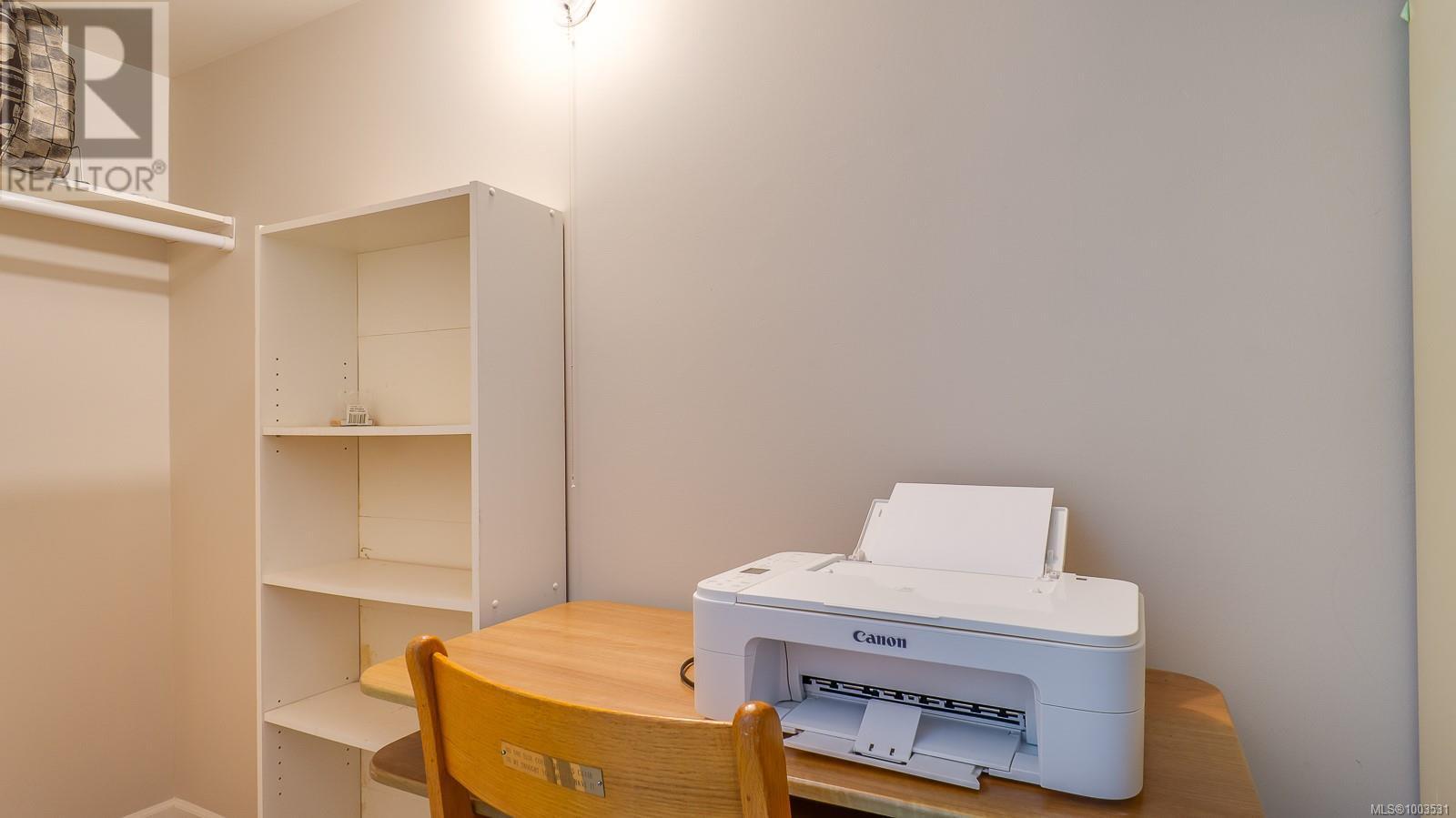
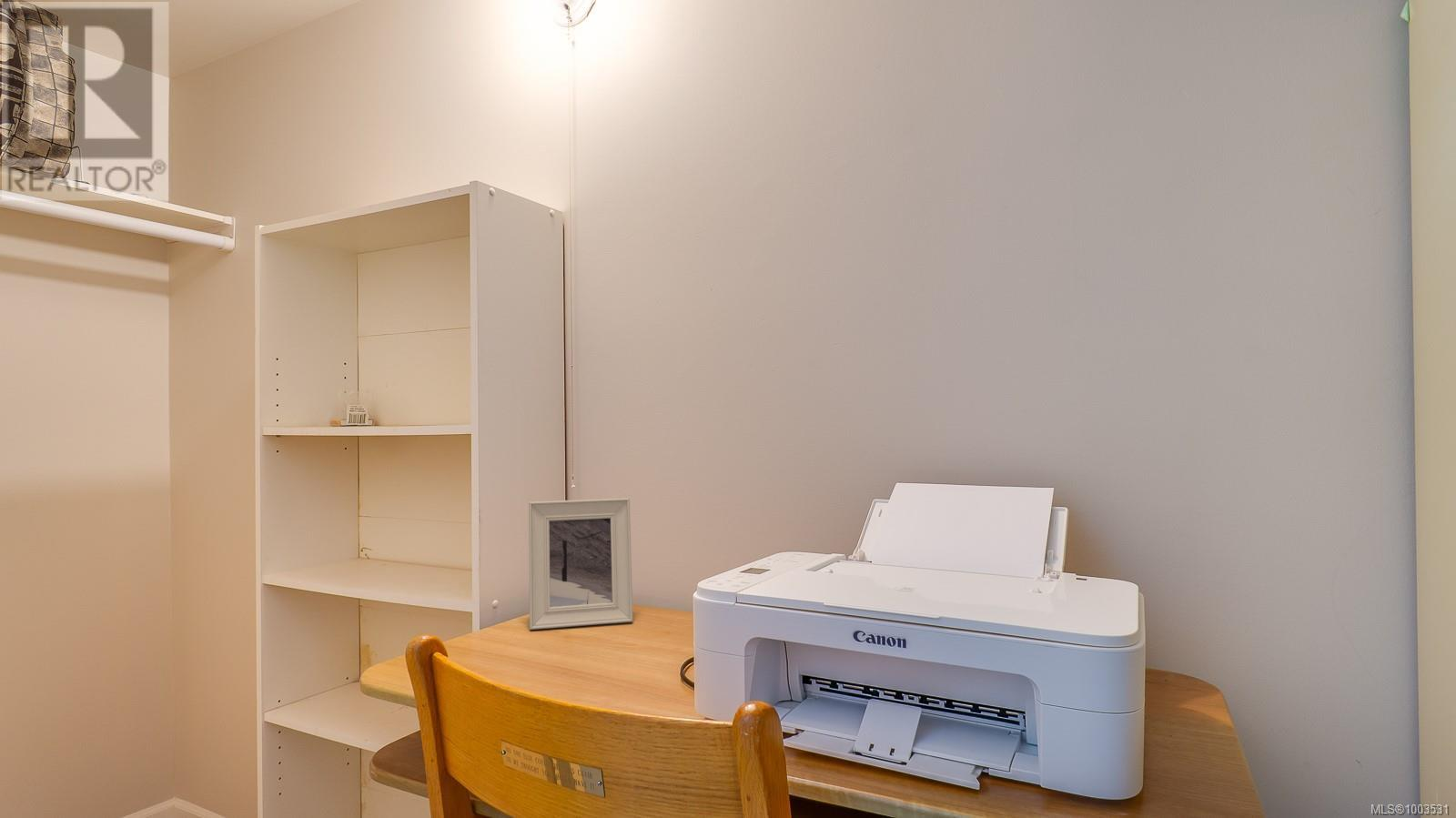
+ picture frame [528,497,633,631]
